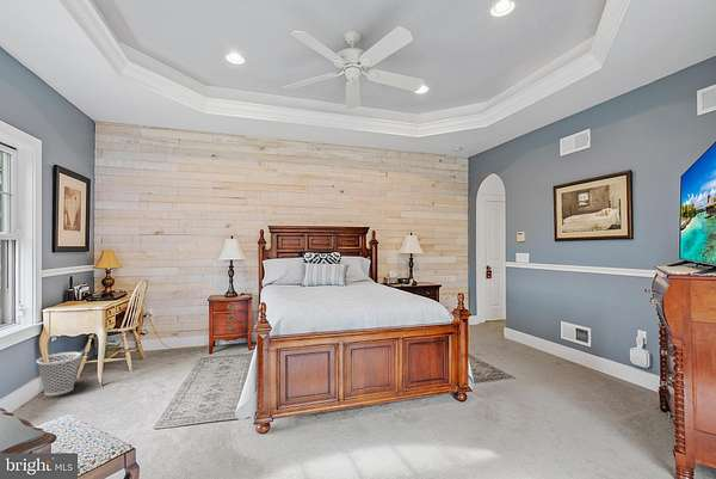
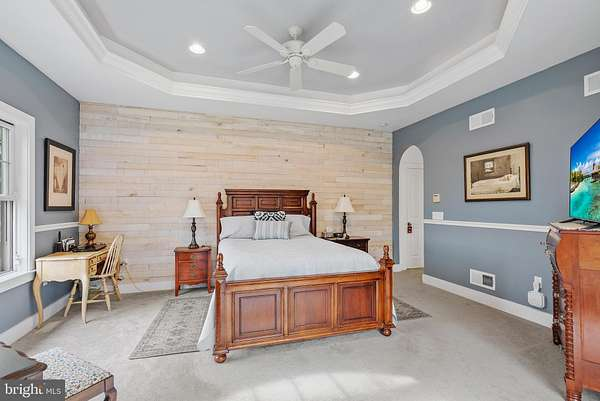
- wastebasket [36,351,82,397]
